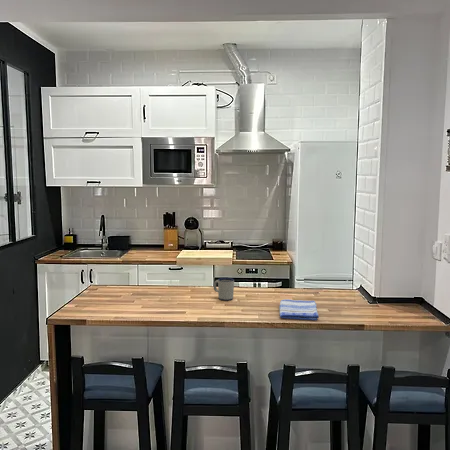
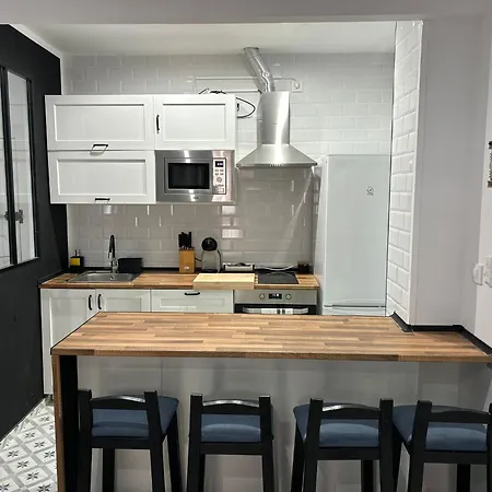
- mug [213,277,235,302]
- dish towel [279,298,320,321]
